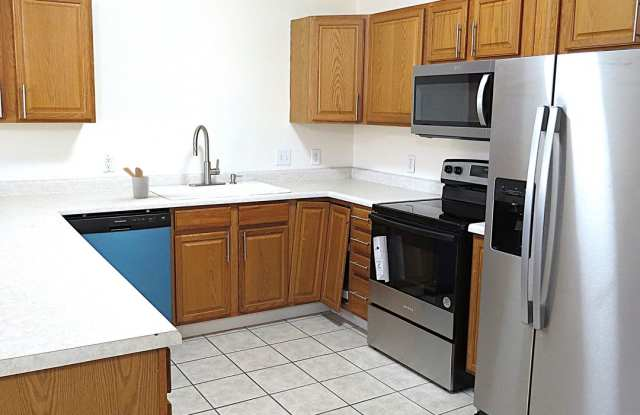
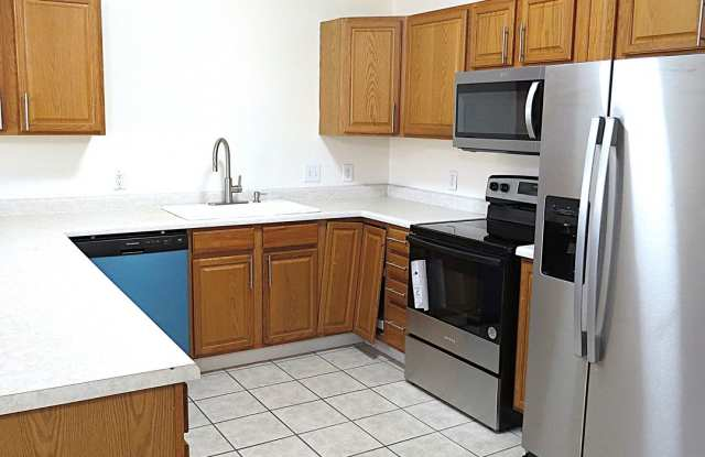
- utensil holder [121,166,150,199]
